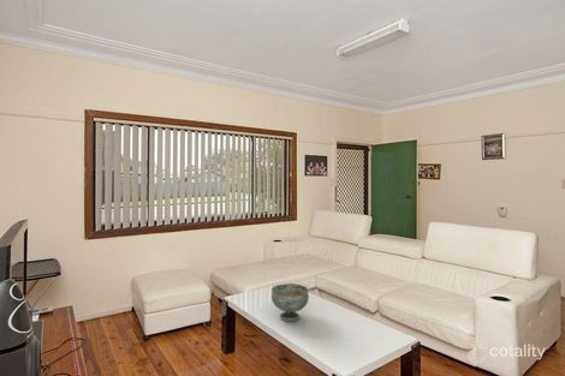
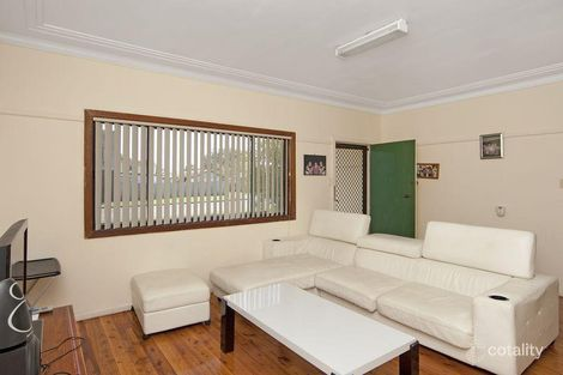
- decorative bowl [270,282,310,322]
